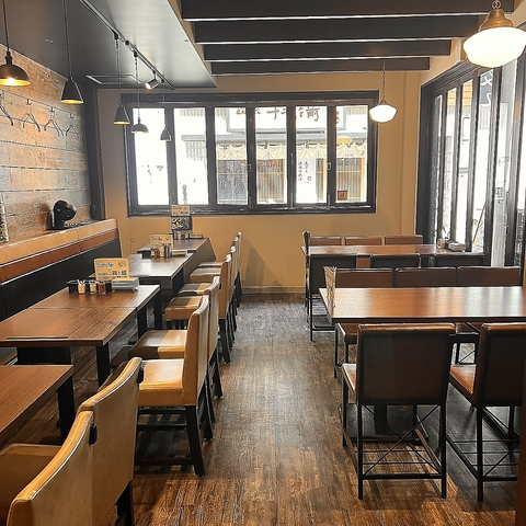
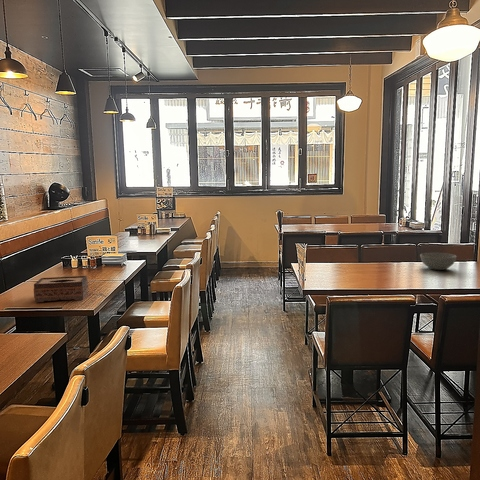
+ bowl [419,252,458,271]
+ tissue box [33,275,89,303]
